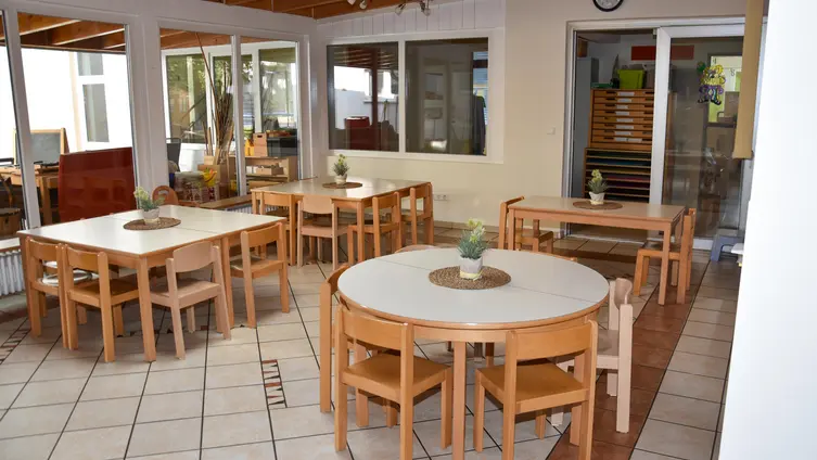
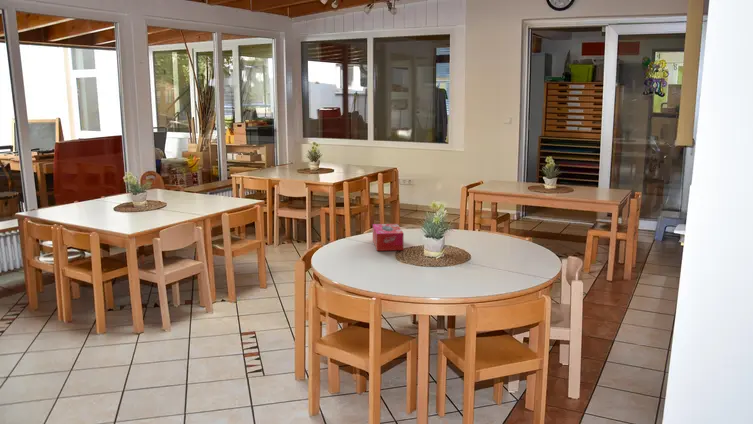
+ tissue box [372,223,405,252]
